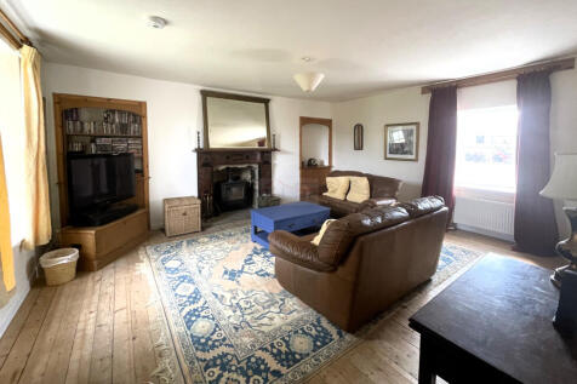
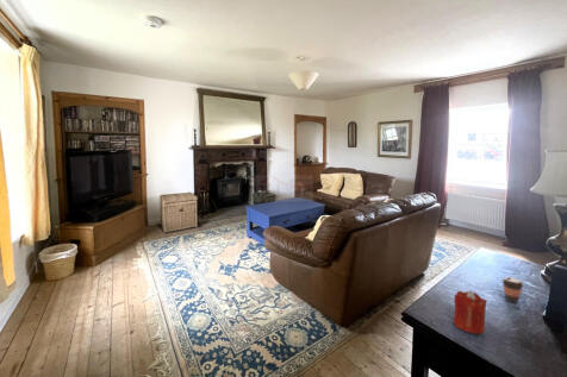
+ coffee cup [500,276,525,304]
+ candle [453,290,488,335]
